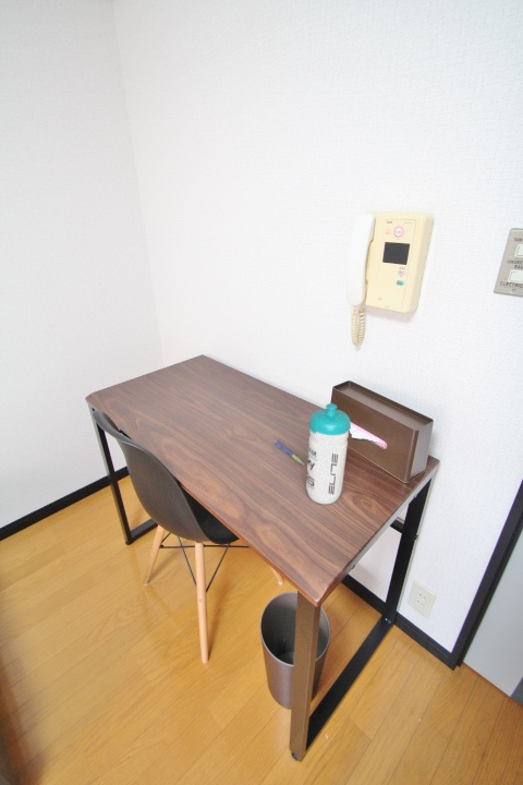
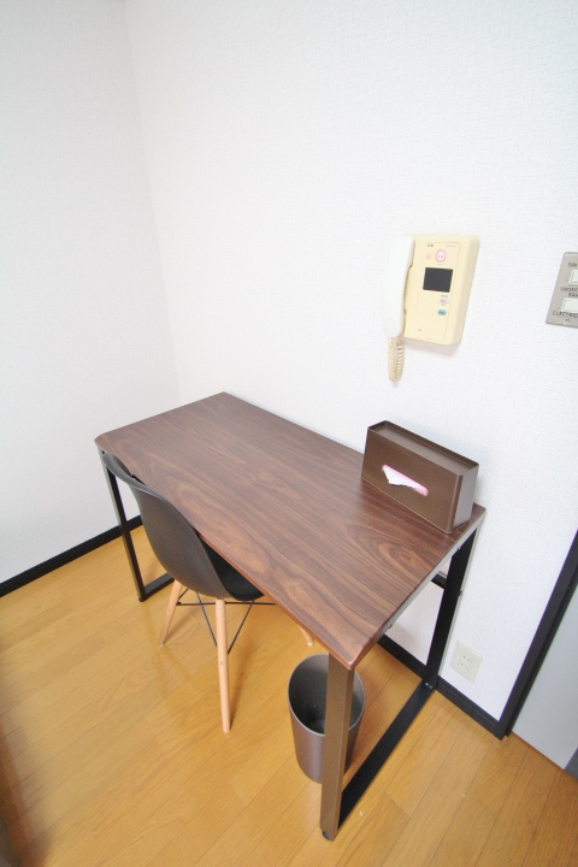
- pen [273,439,306,467]
- water bottle [305,402,352,505]
